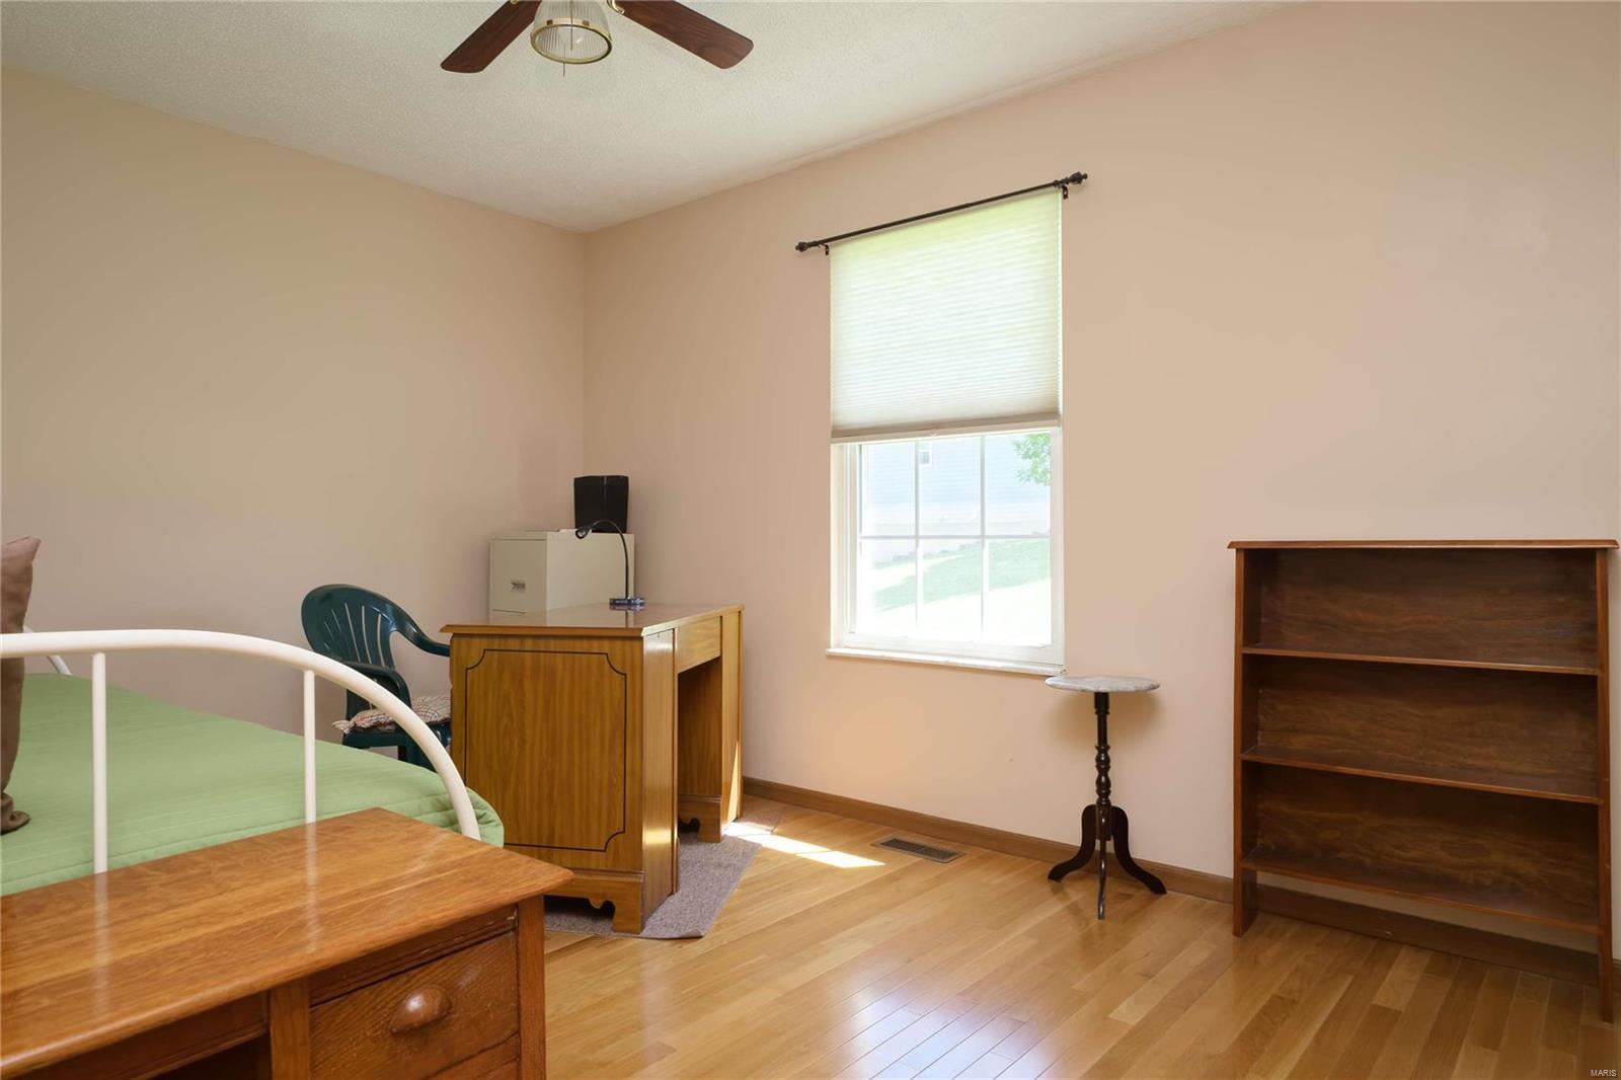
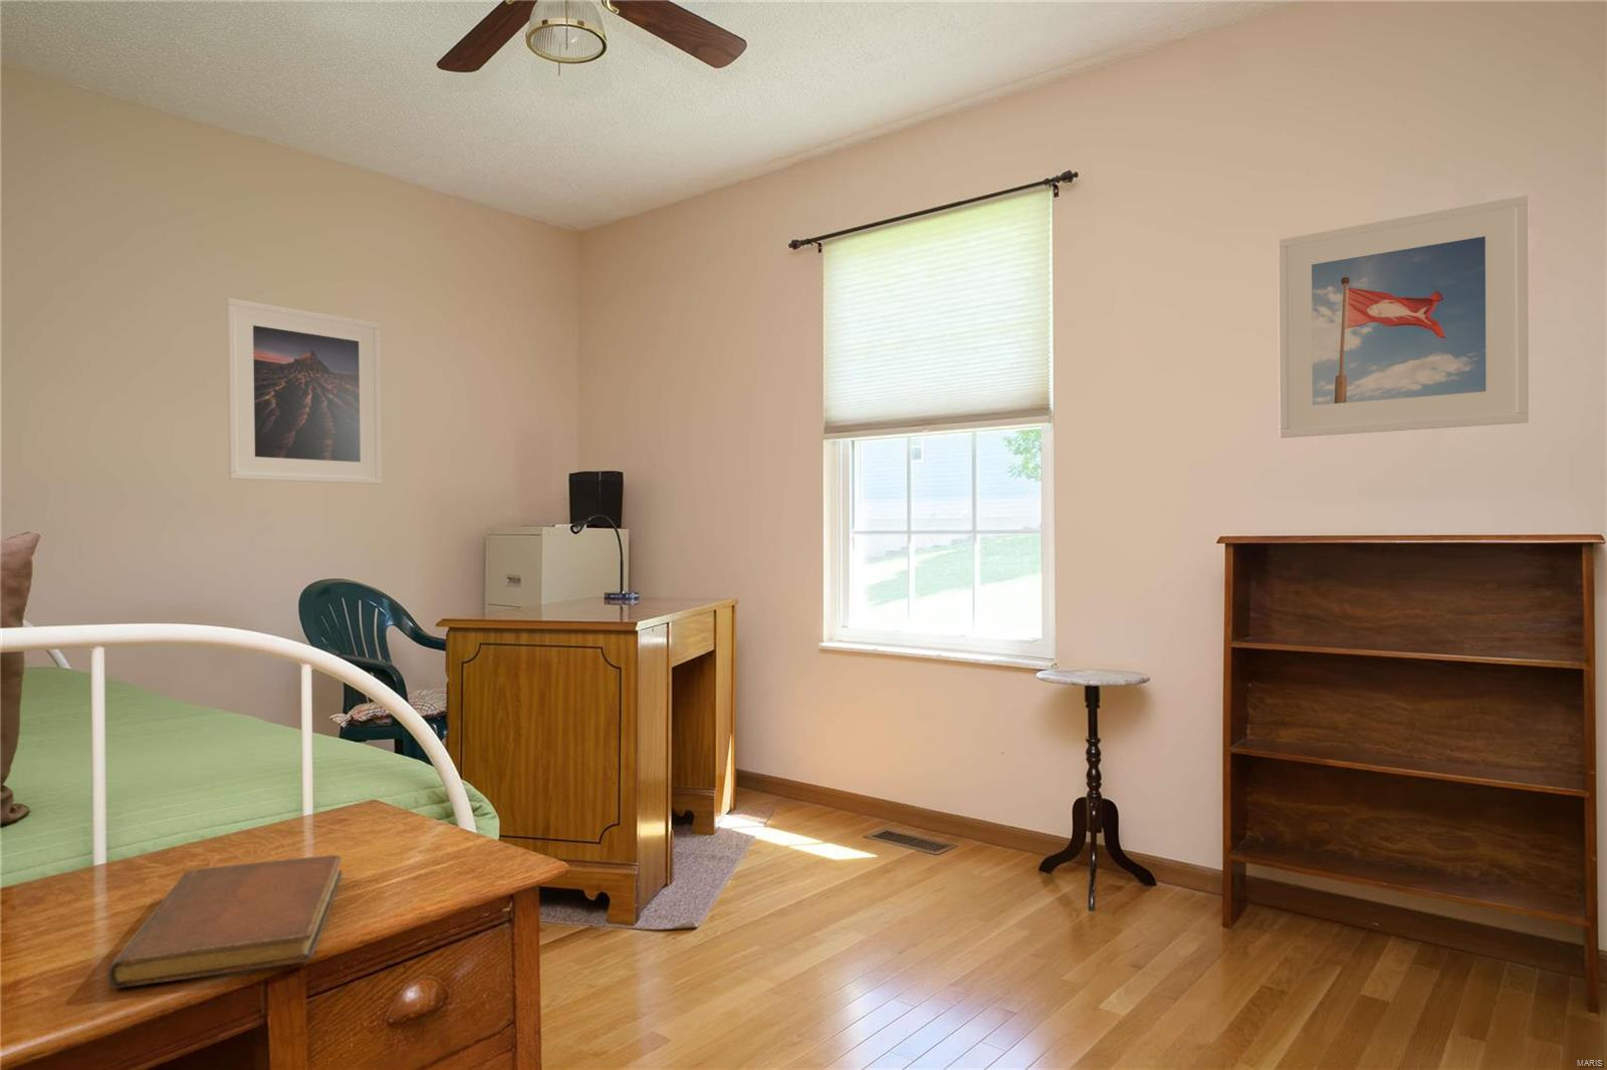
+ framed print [1276,193,1529,438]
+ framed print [225,297,382,485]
+ notebook [106,854,343,989]
